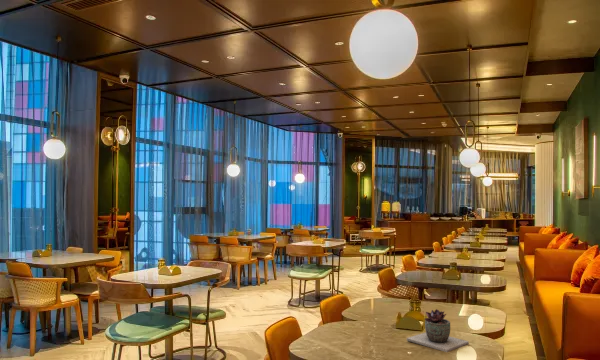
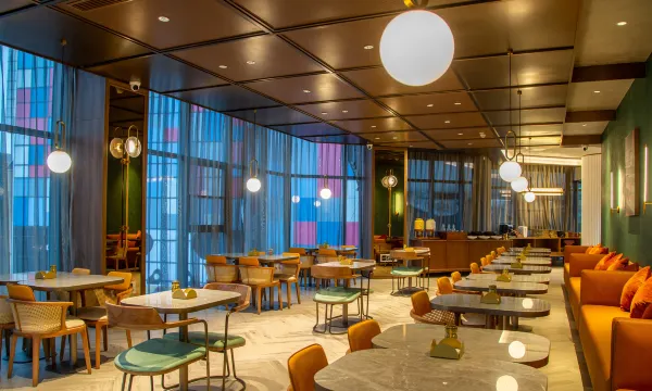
- succulent plant [406,308,470,353]
